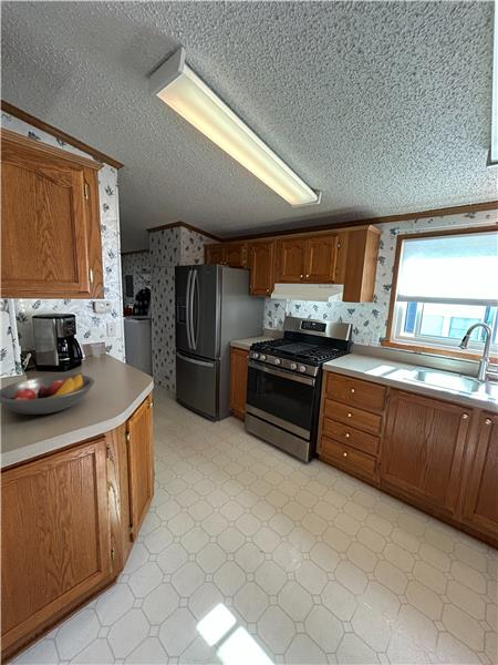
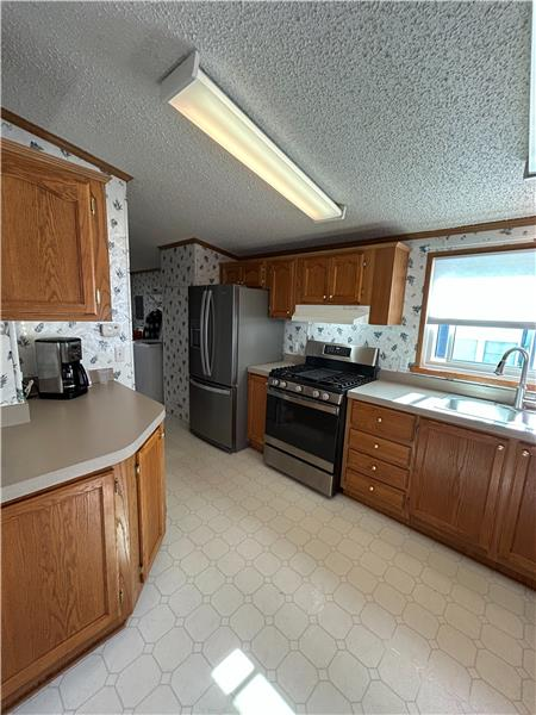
- fruit bowl [0,372,95,416]
